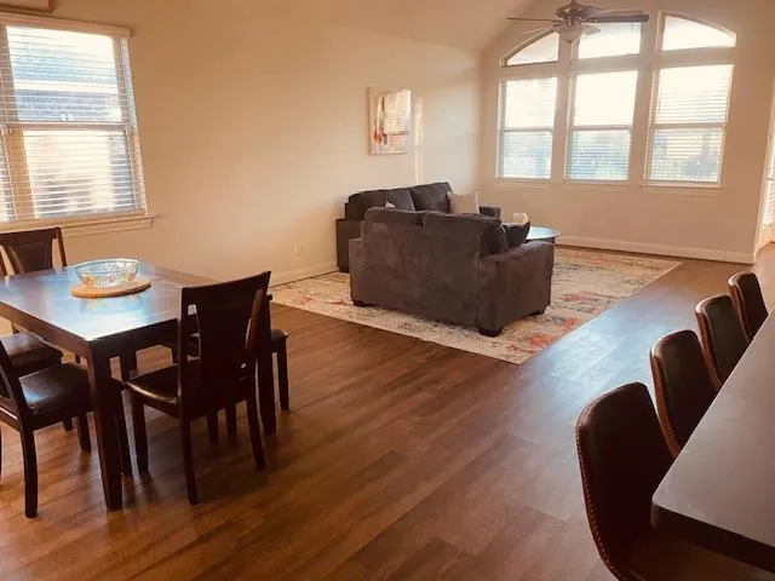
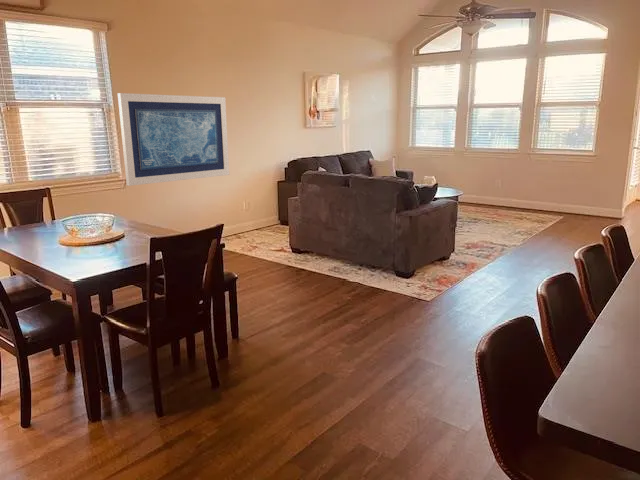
+ wall art [117,92,230,187]
